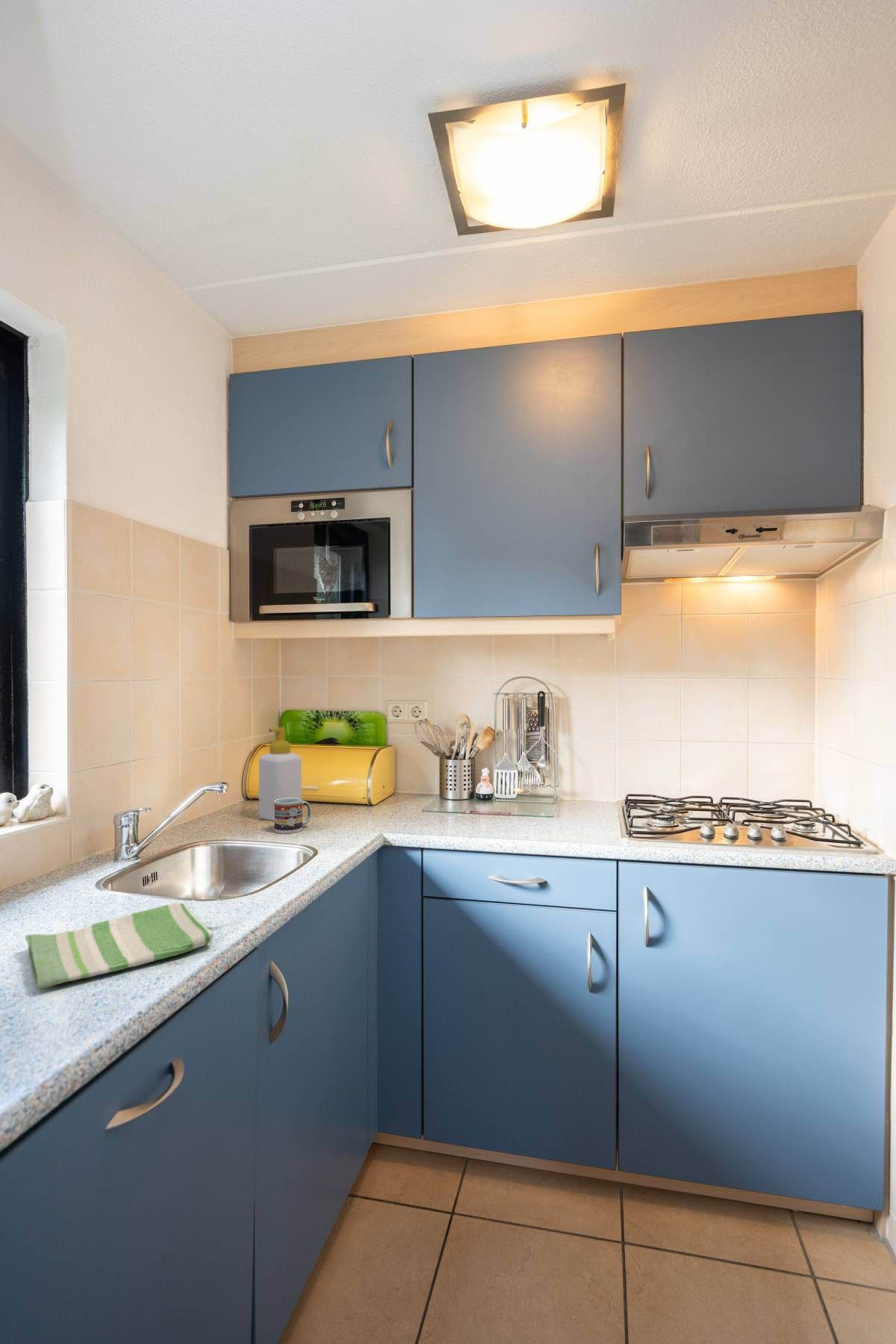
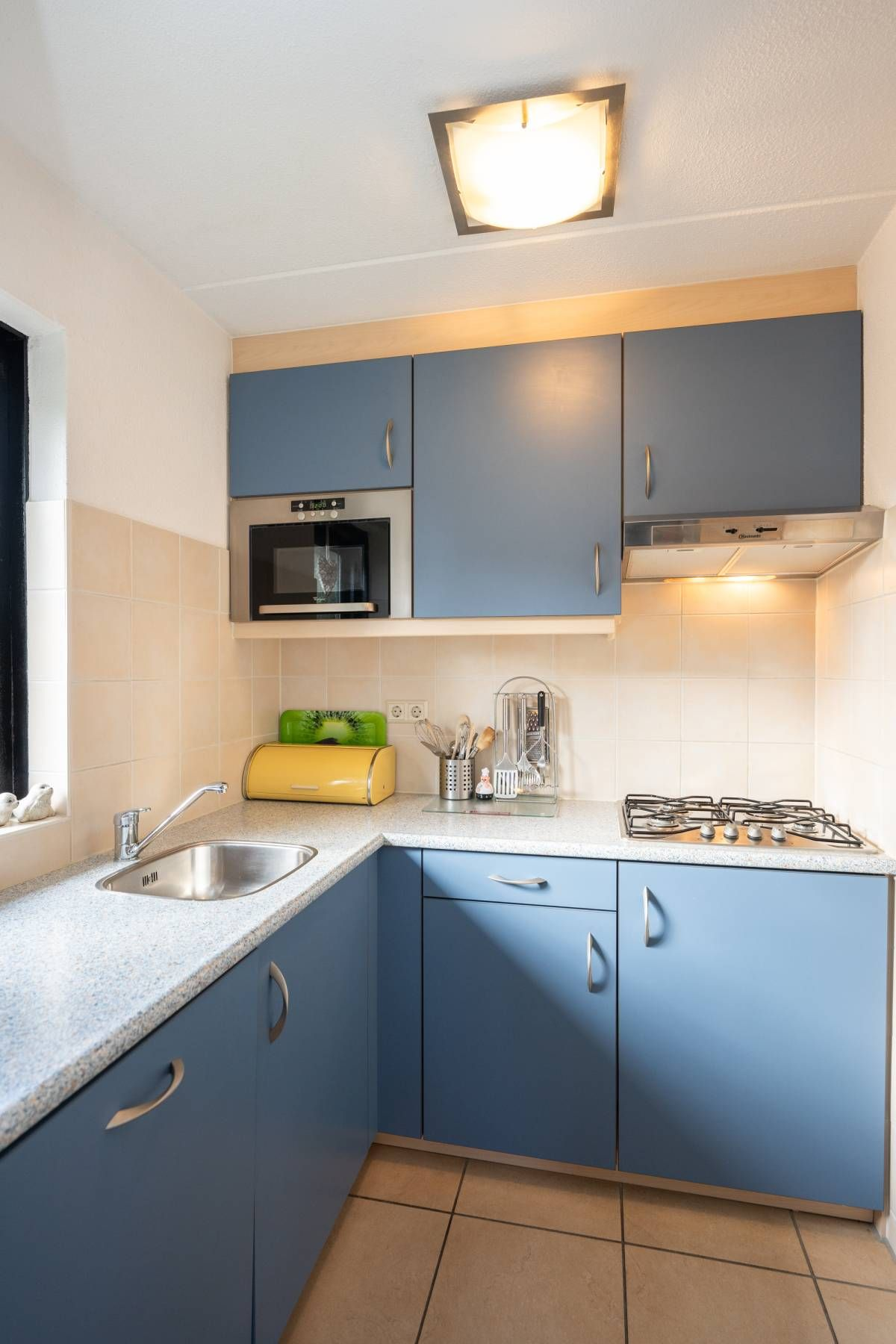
- cup [273,797,312,835]
- dish towel [25,902,214,989]
- soap bottle [258,727,302,822]
